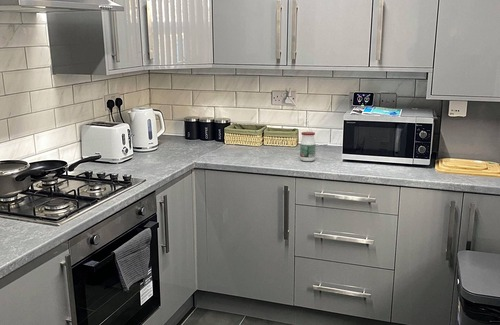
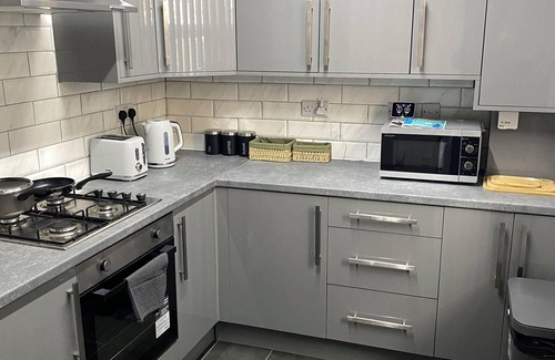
- jar [299,131,317,162]
